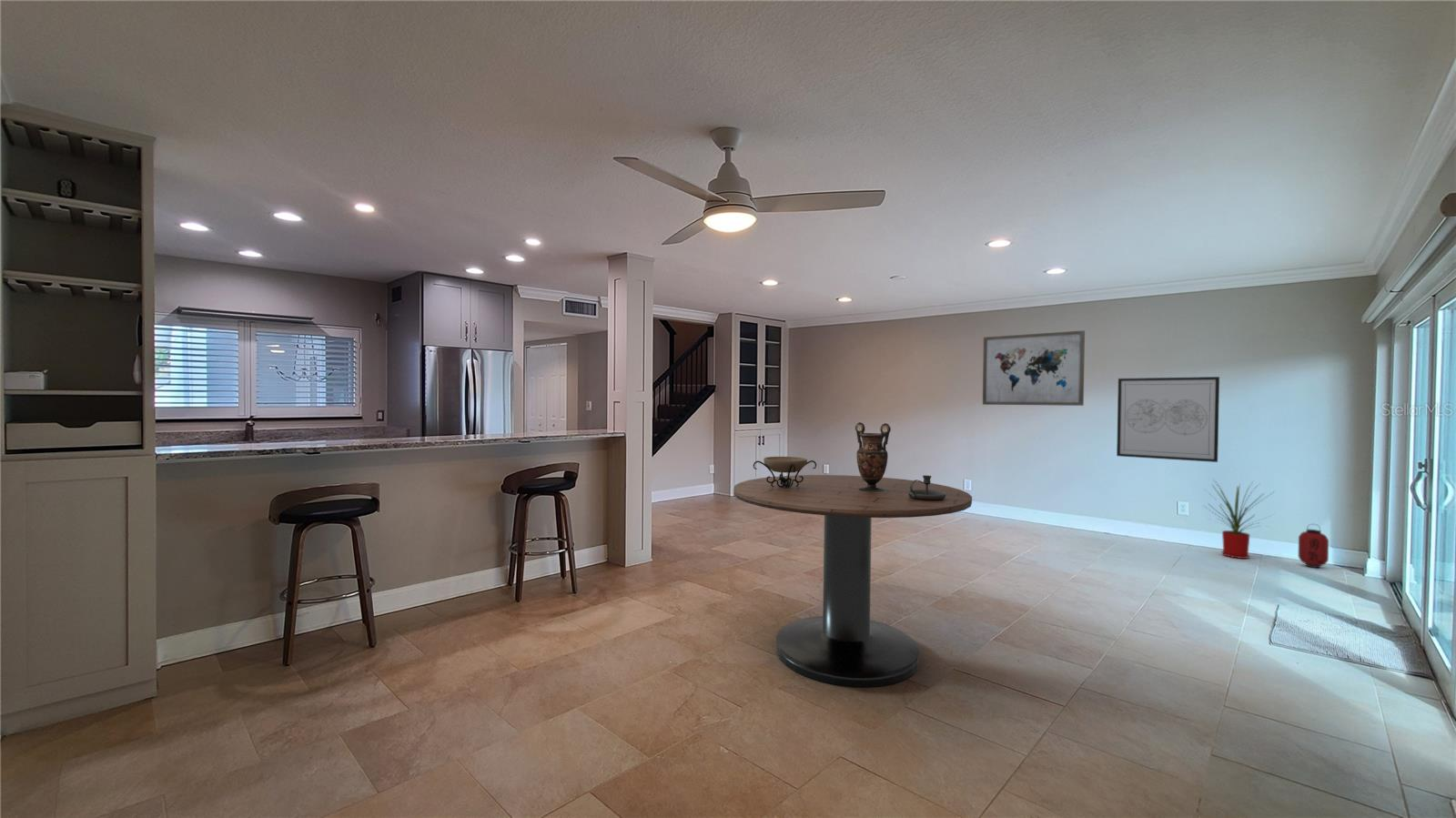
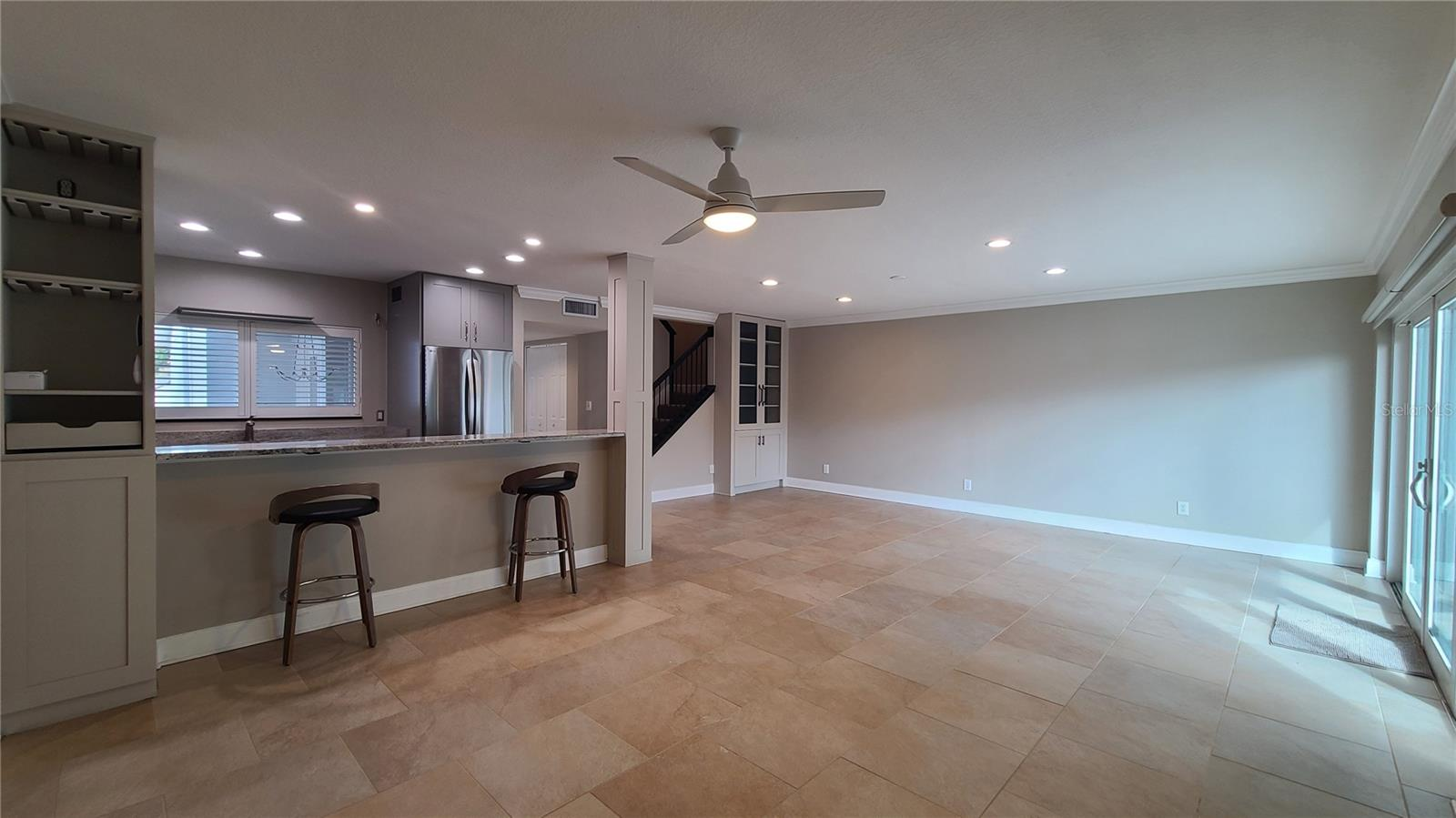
- decorative bowl [753,456,817,489]
- wall art [982,329,1086,407]
- dining table [733,474,973,688]
- lantern [1298,523,1330,569]
- vase [854,421,892,492]
- candlestick [908,474,945,500]
- house plant [1202,477,1277,560]
- wall art [1116,376,1220,463]
